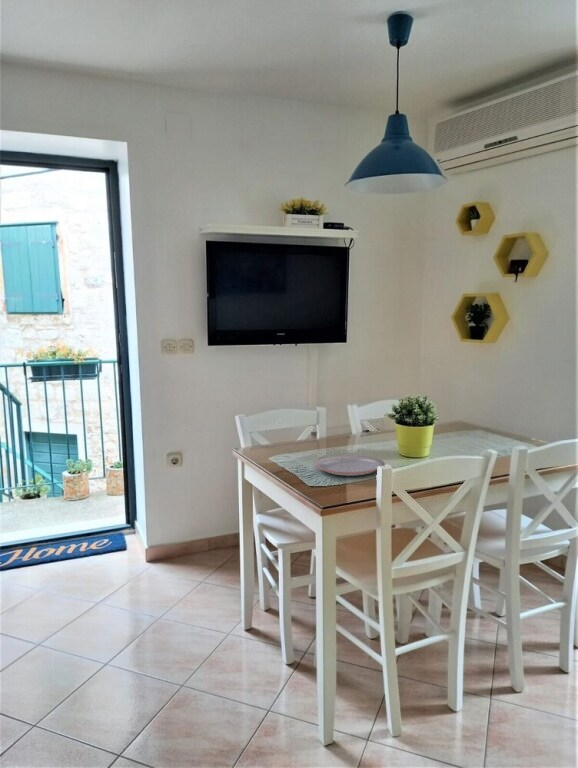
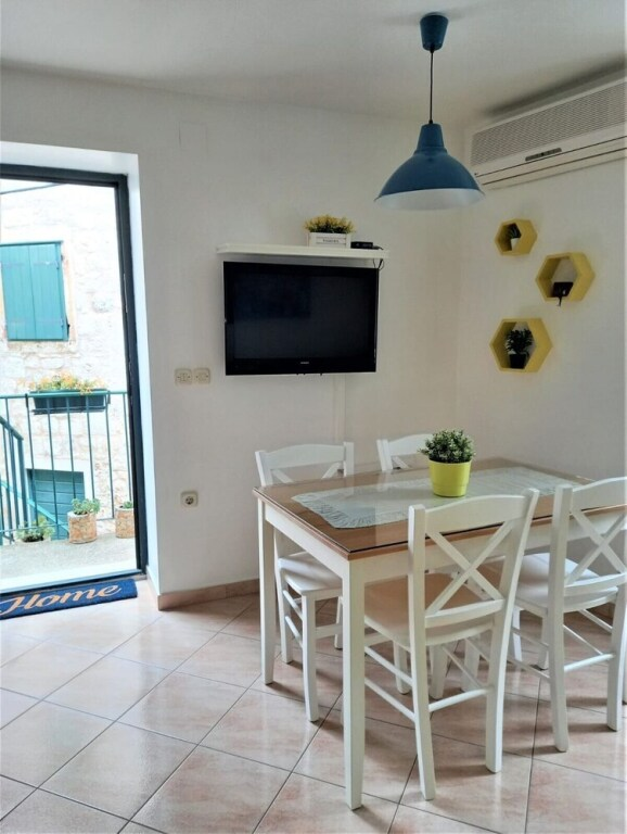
- plate [313,455,386,477]
